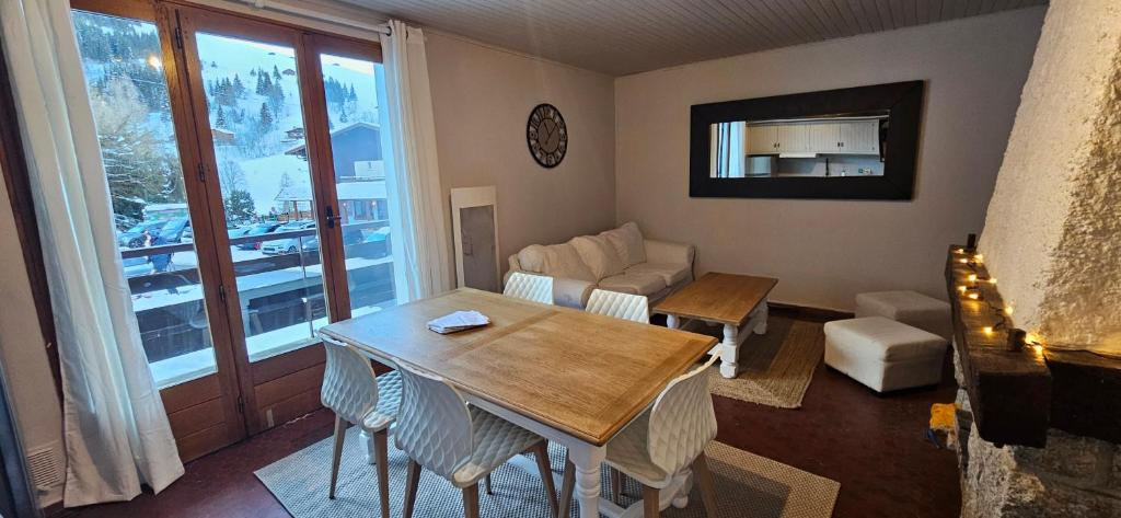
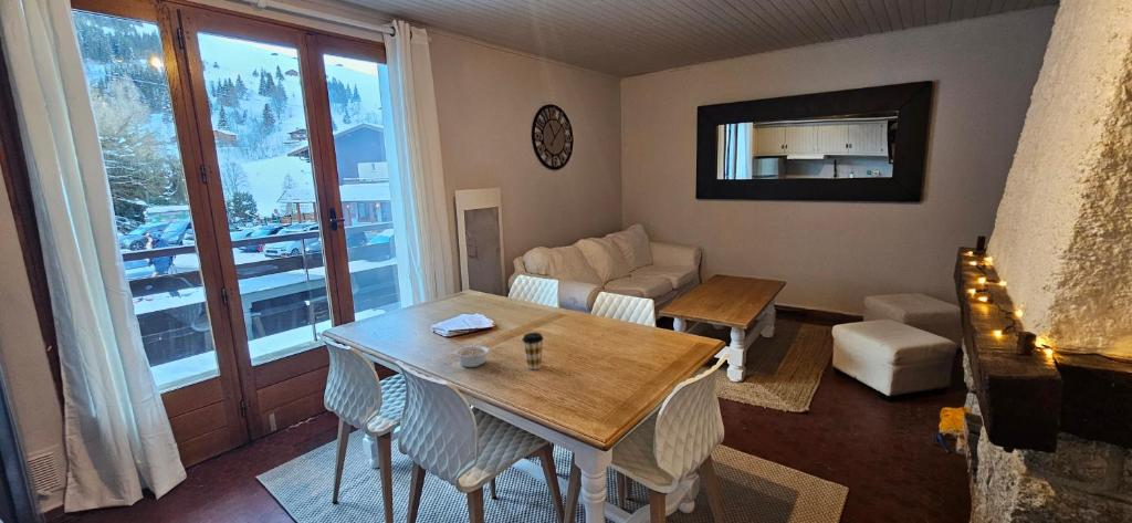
+ coffee cup [521,332,545,370]
+ legume [453,345,491,368]
